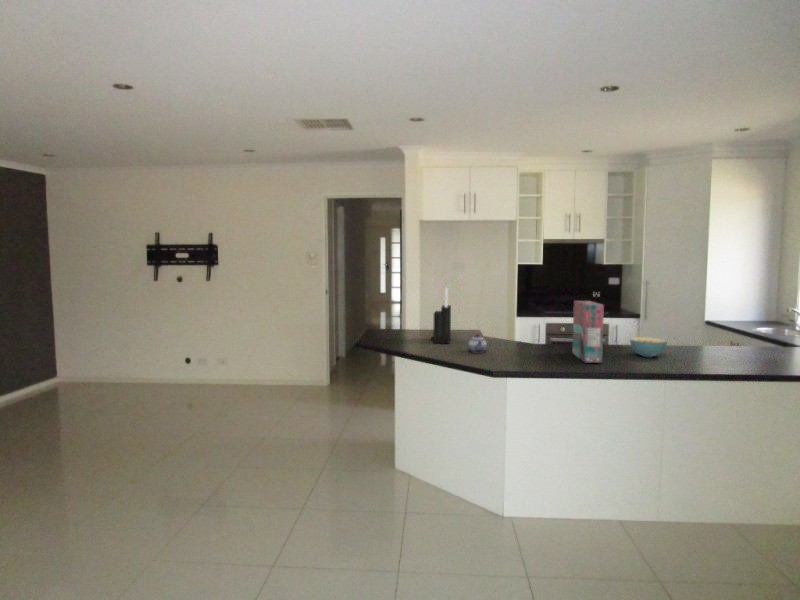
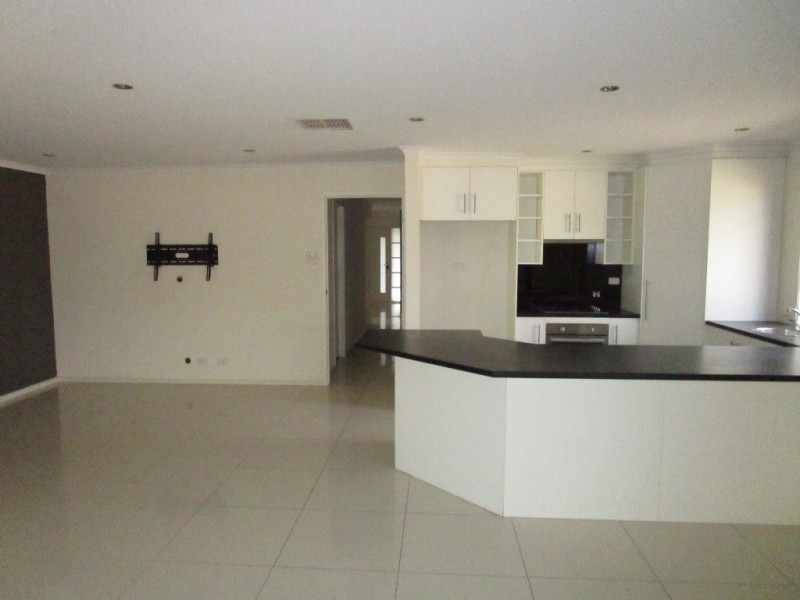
- cereal box [571,300,605,364]
- knife block [430,287,452,344]
- cereal bowl [629,336,668,358]
- teapot [467,333,488,354]
